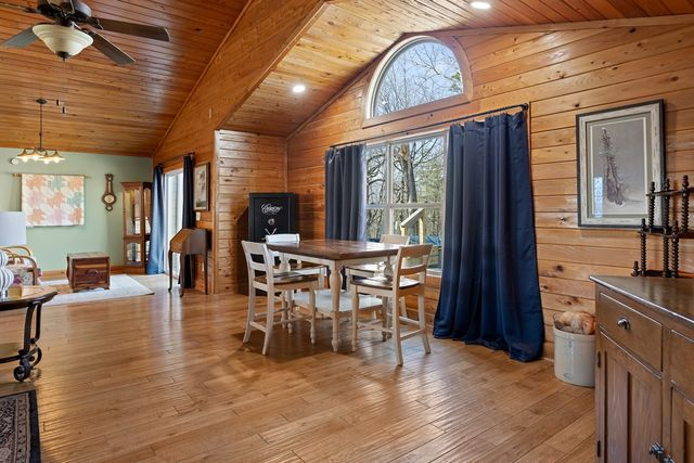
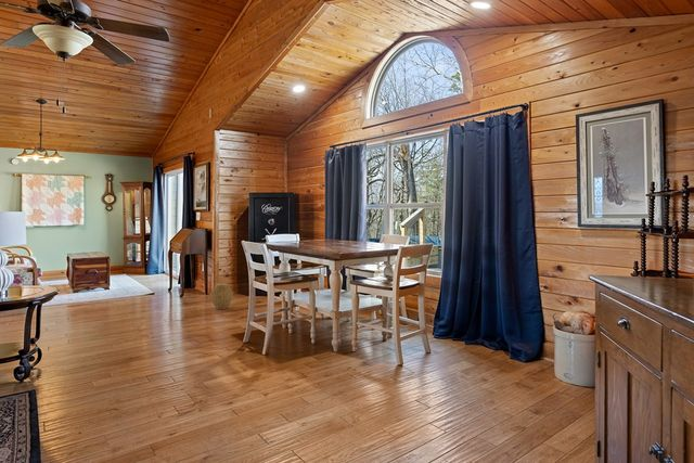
+ woven basket [210,282,233,310]
